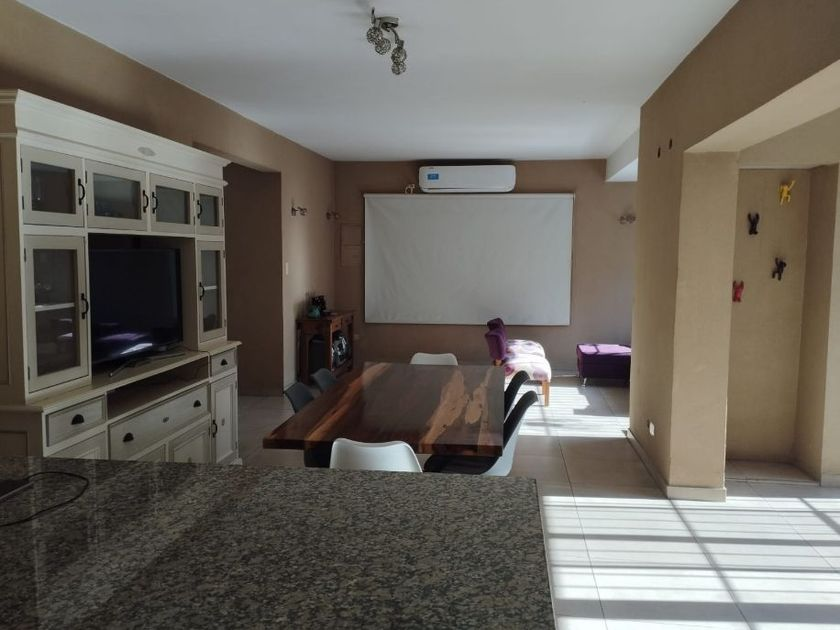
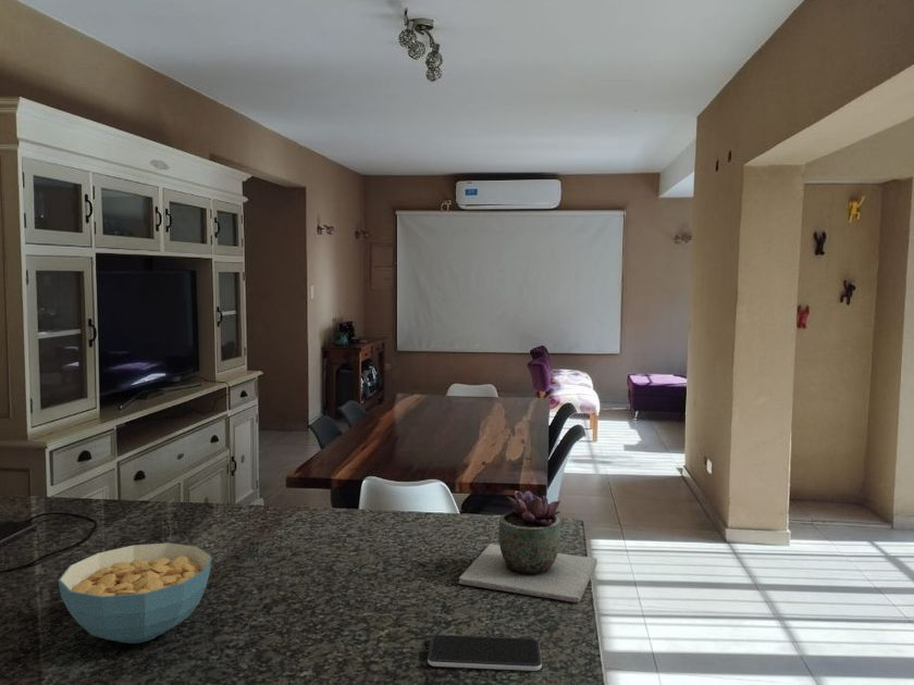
+ smartphone [427,634,543,672]
+ succulent plant [458,489,598,603]
+ cereal bowl [58,541,213,645]
